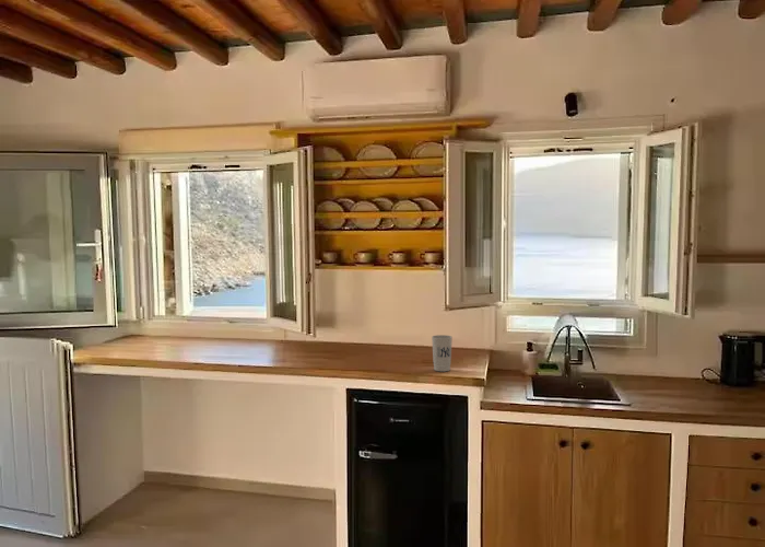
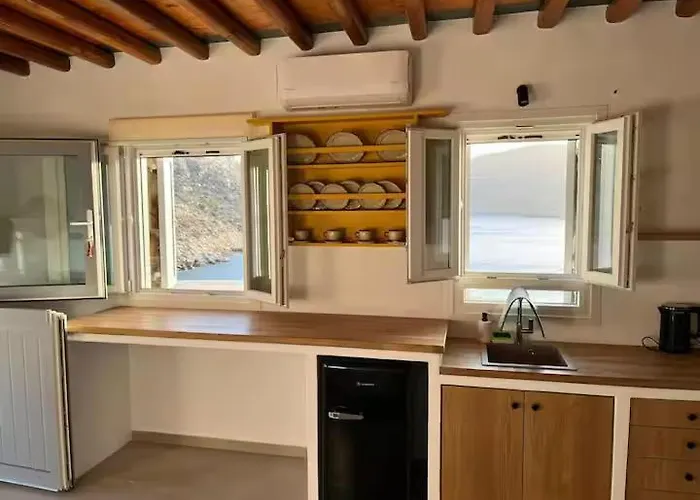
- cup [431,334,454,373]
